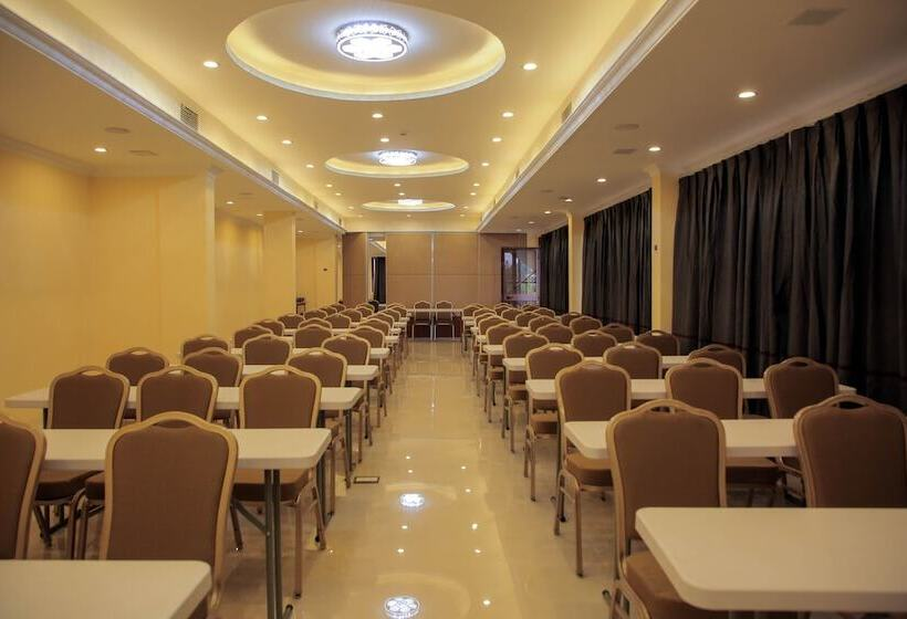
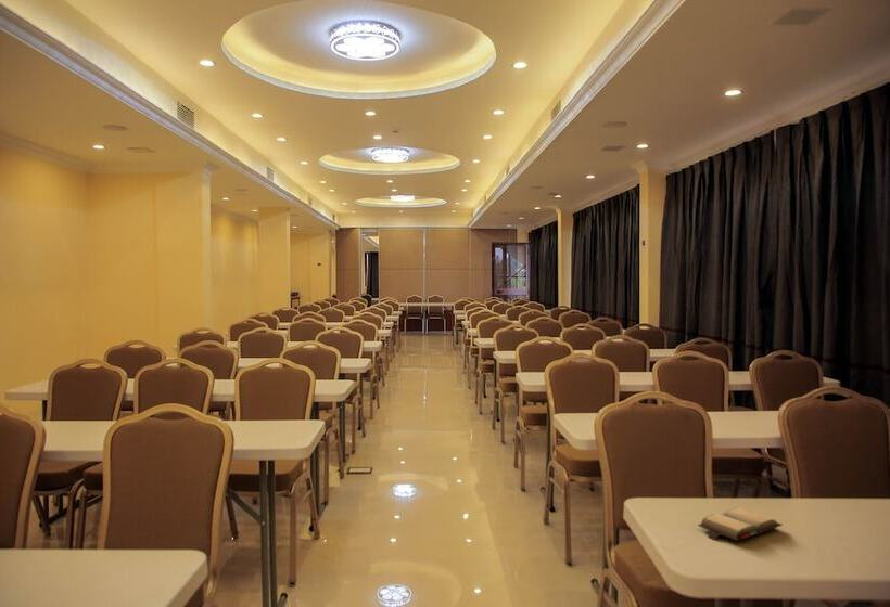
+ hardback book [697,506,784,542]
